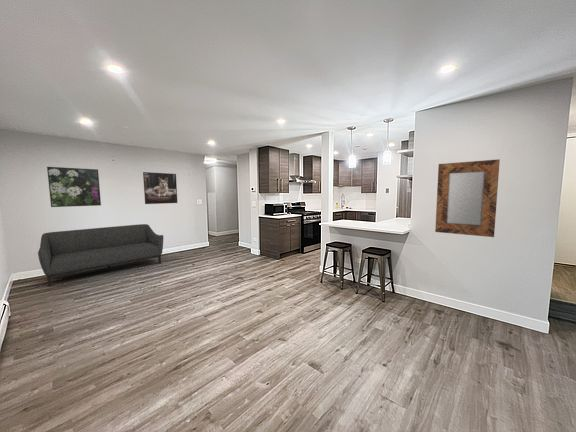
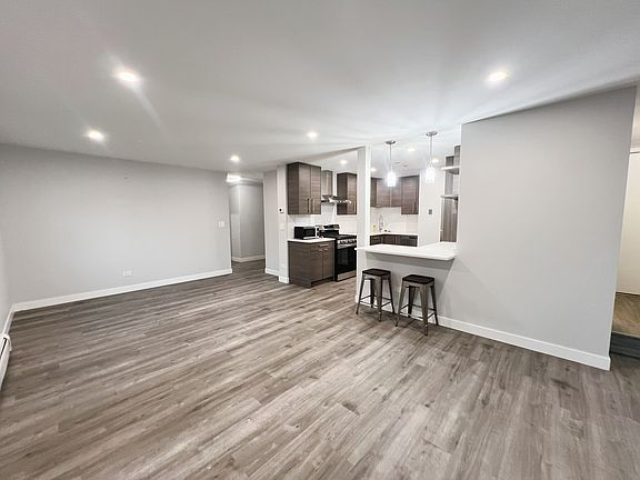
- sofa [37,223,164,287]
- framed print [142,171,178,205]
- home mirror [434,158,501,238]
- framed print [46,166,102,208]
